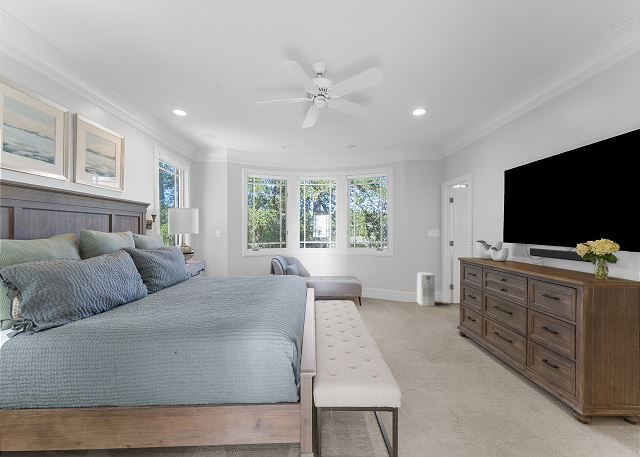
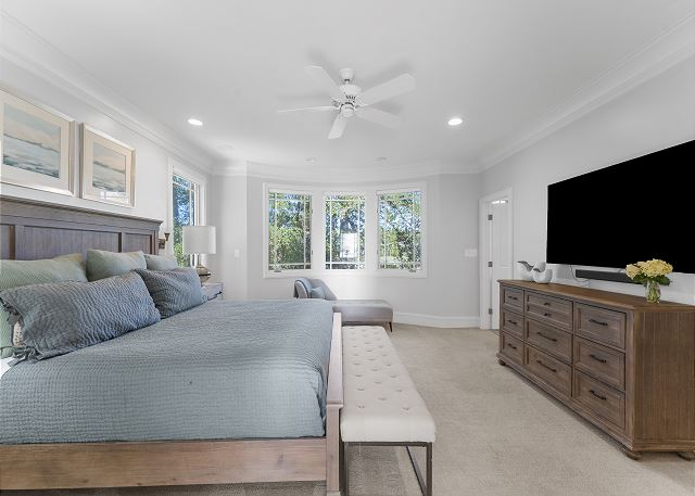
- air purifier [416,272,436,307]
